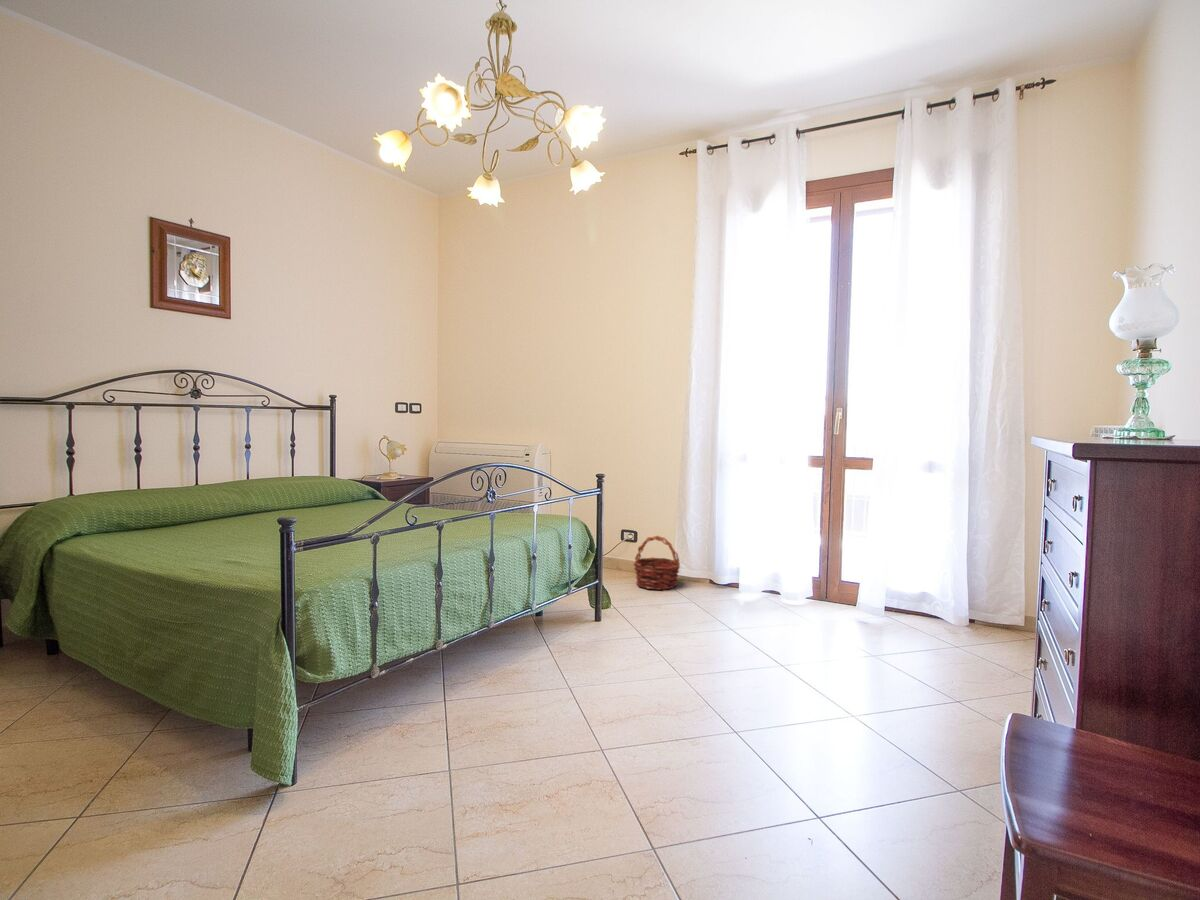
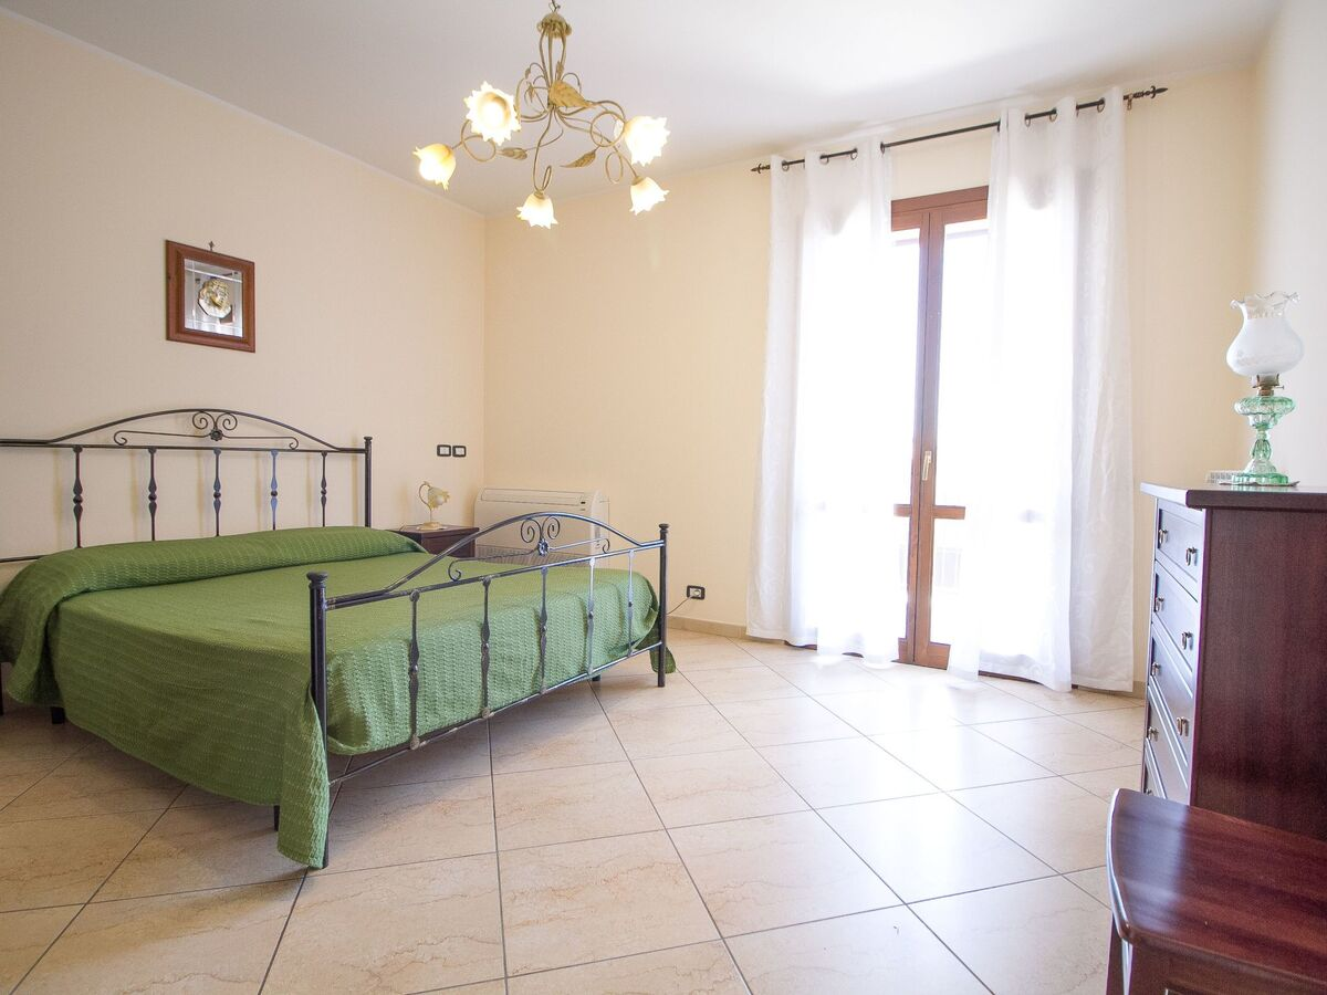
- basket [633,535,681,591]
